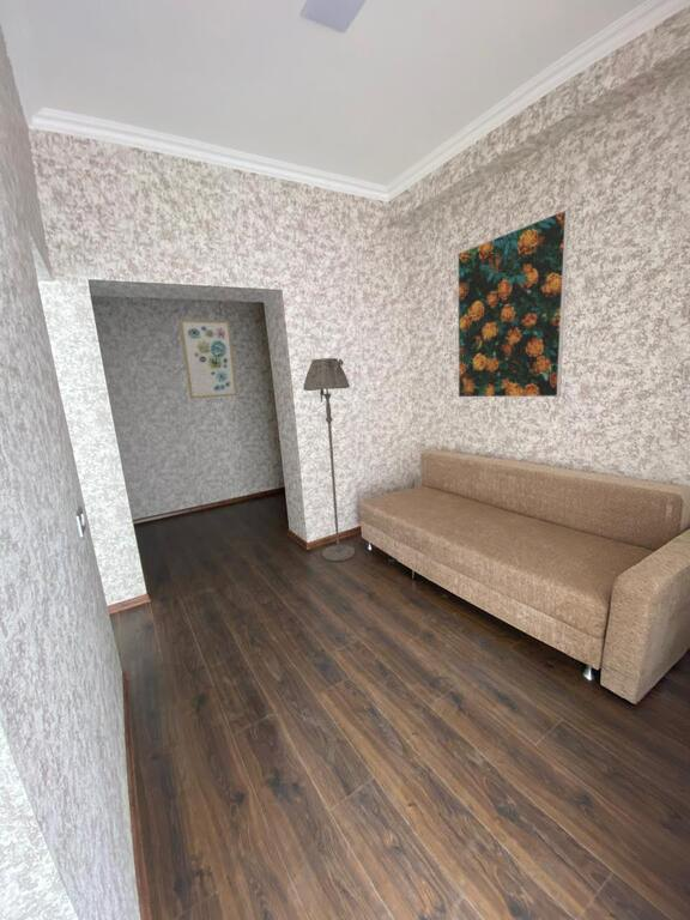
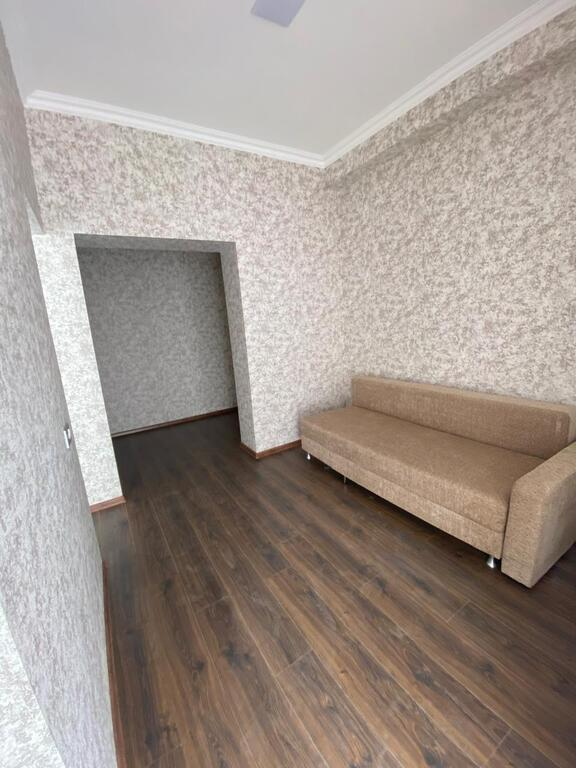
- wall art [178,319,238,400]
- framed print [456,208,570,399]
- floor lamp [302,357,356,562]
